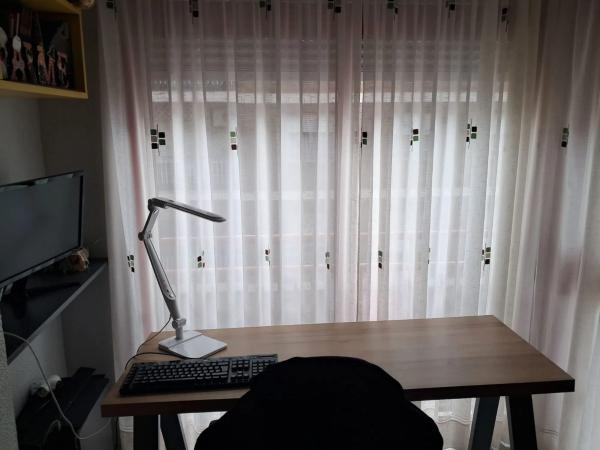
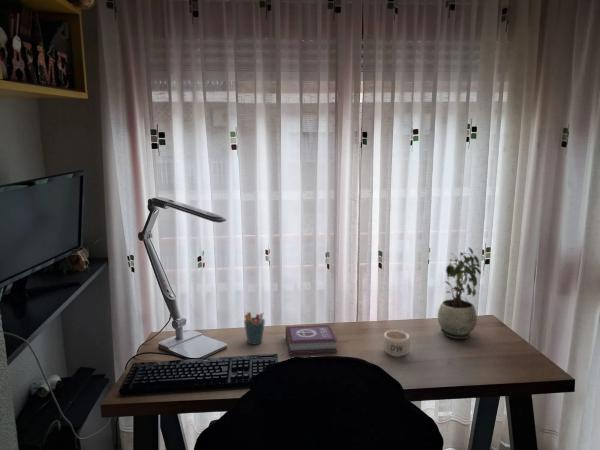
+ pen holder [243,311,266,345]
+ book [285,324,338,355]
+ potted plant [437,246,482,340]
+ mug [381,329,411,358]
